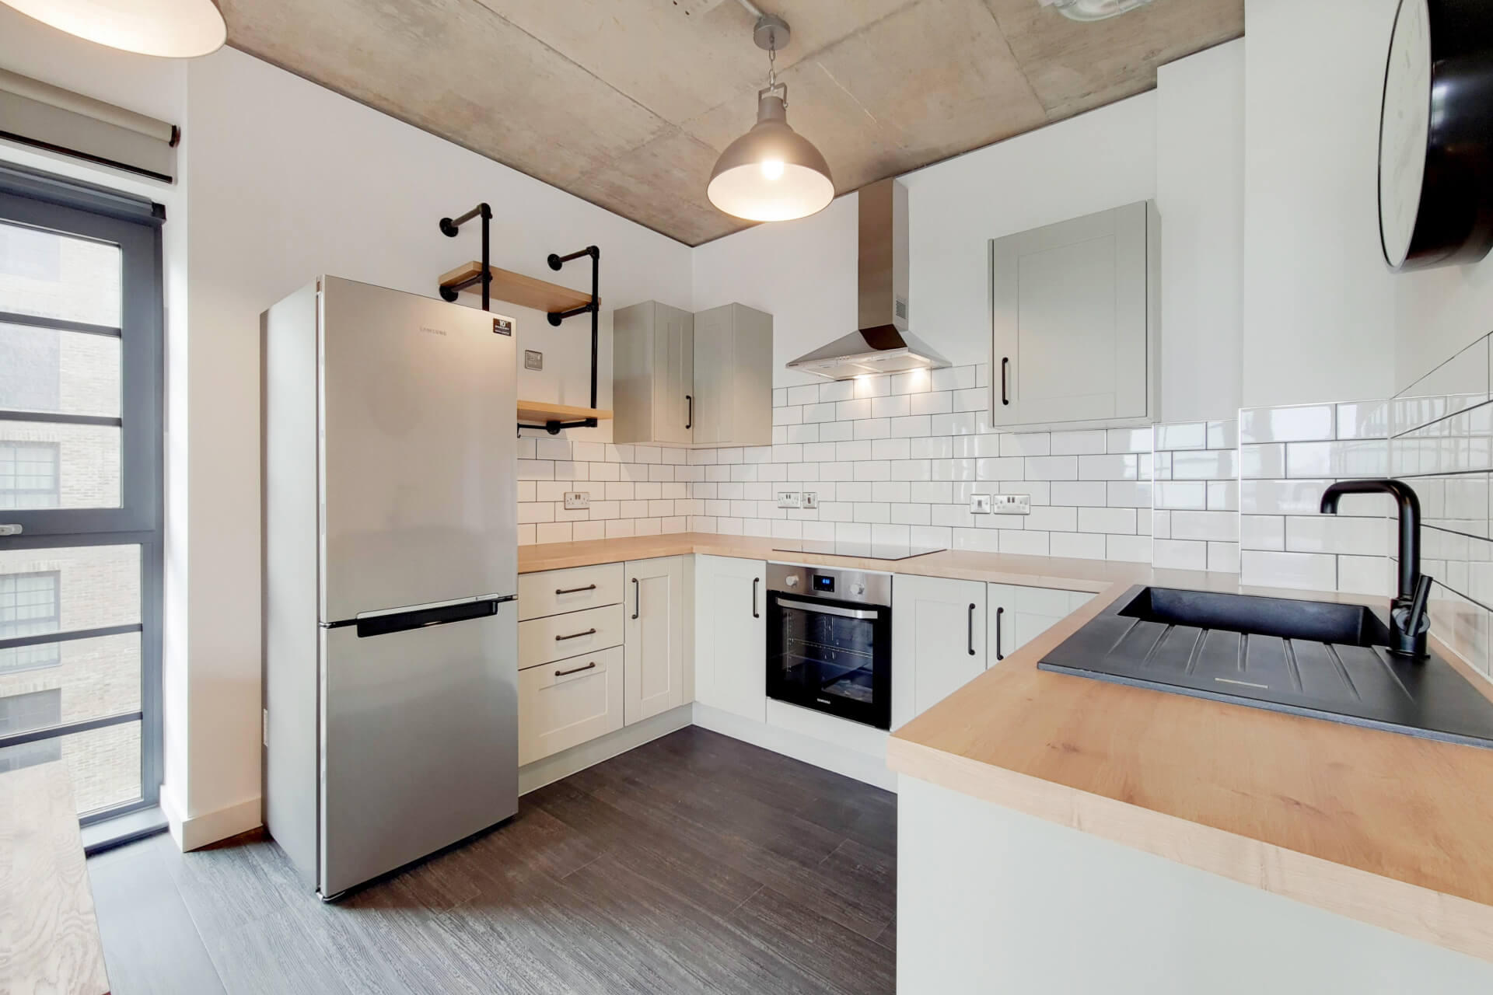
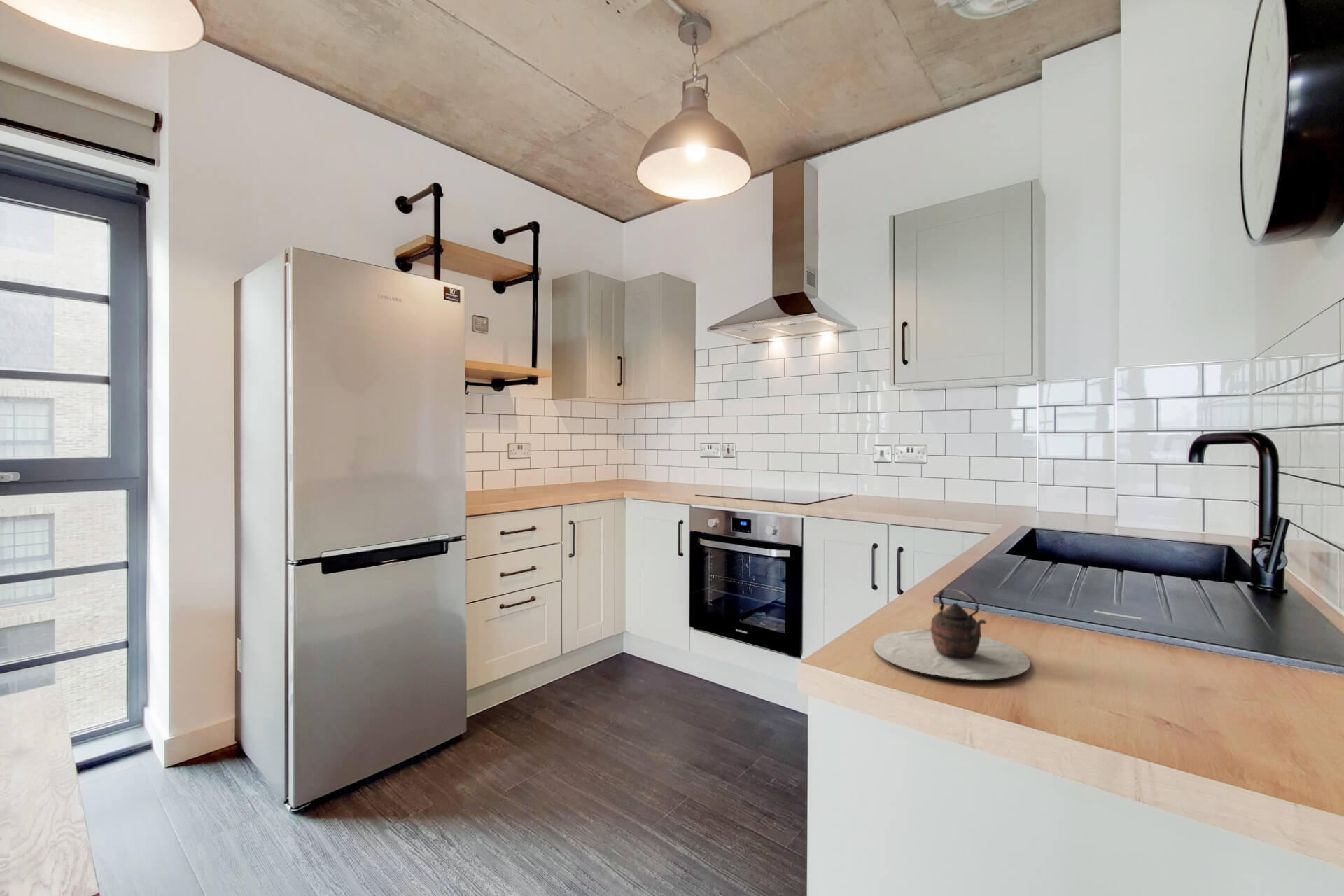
+ teapot [872,588,1031,680]
